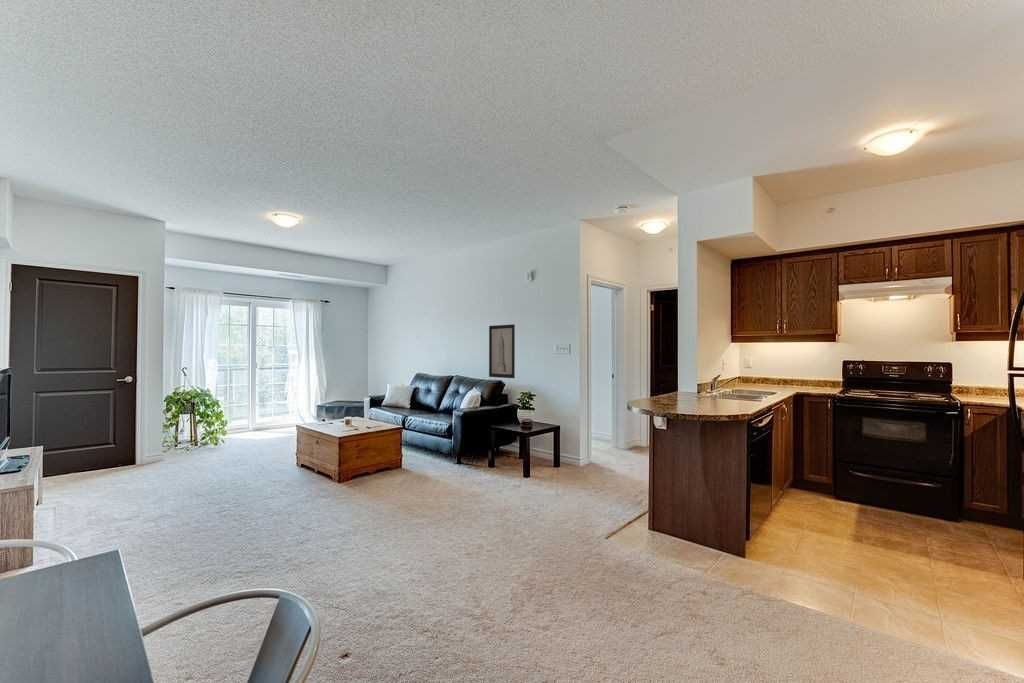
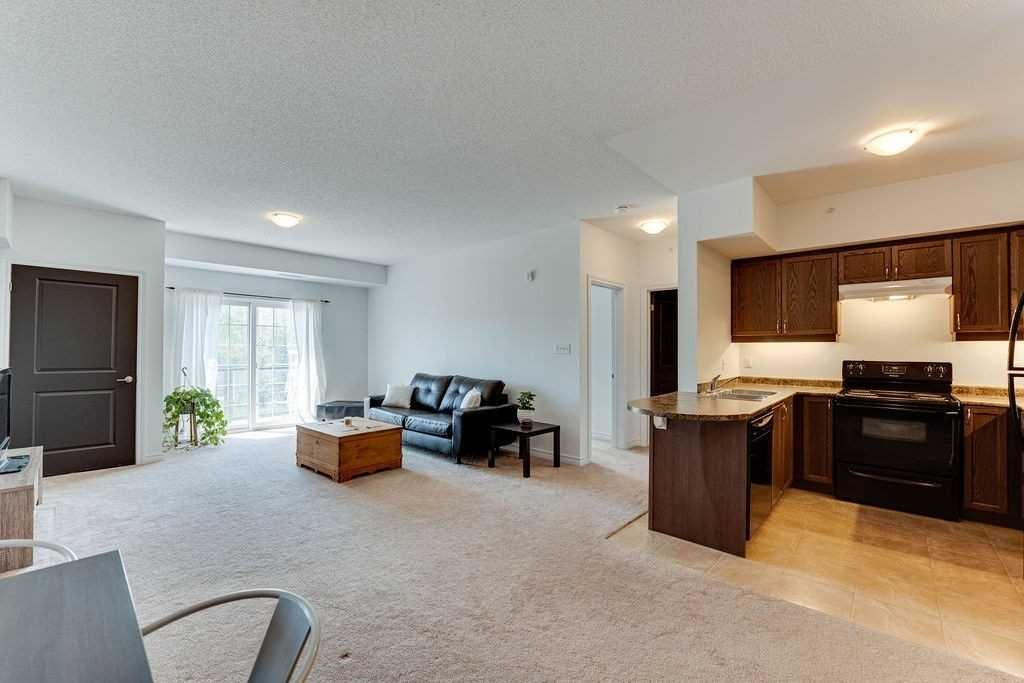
- wall art [488,324,516,379]
